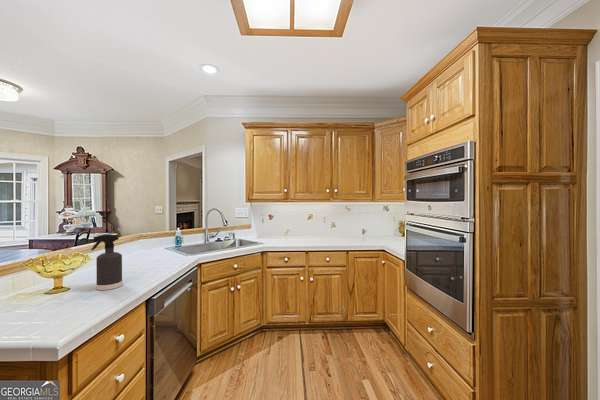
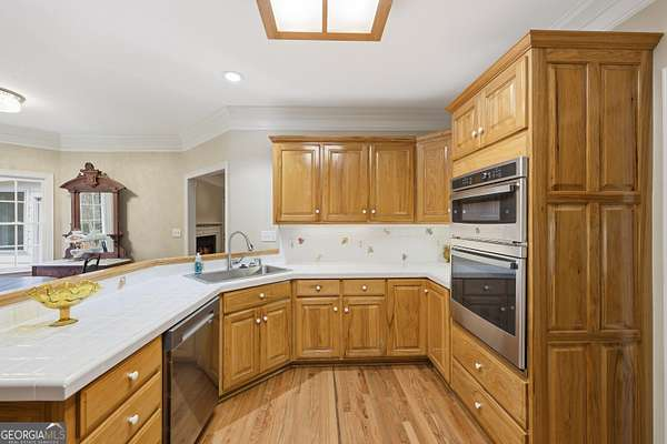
- spray bottle [90,233,124,291]
